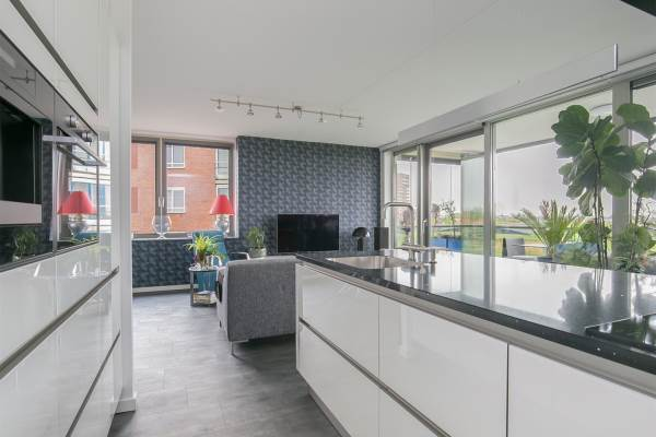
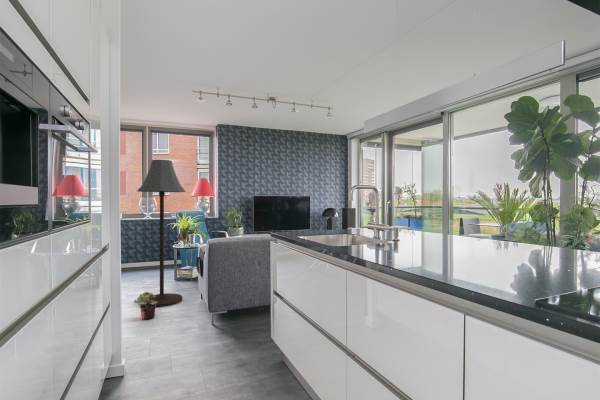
+ floor lamp [136,159,187,308]
+ potted plant [133,291,158,321]
